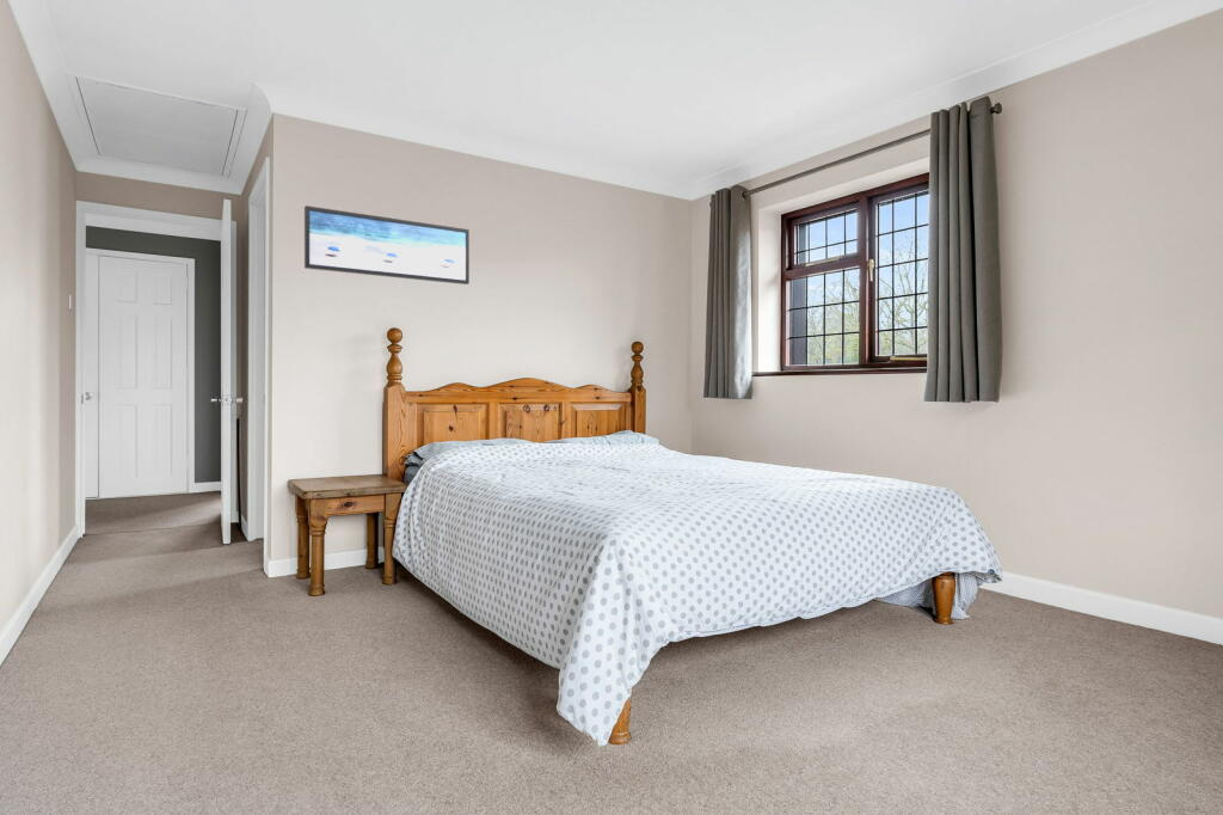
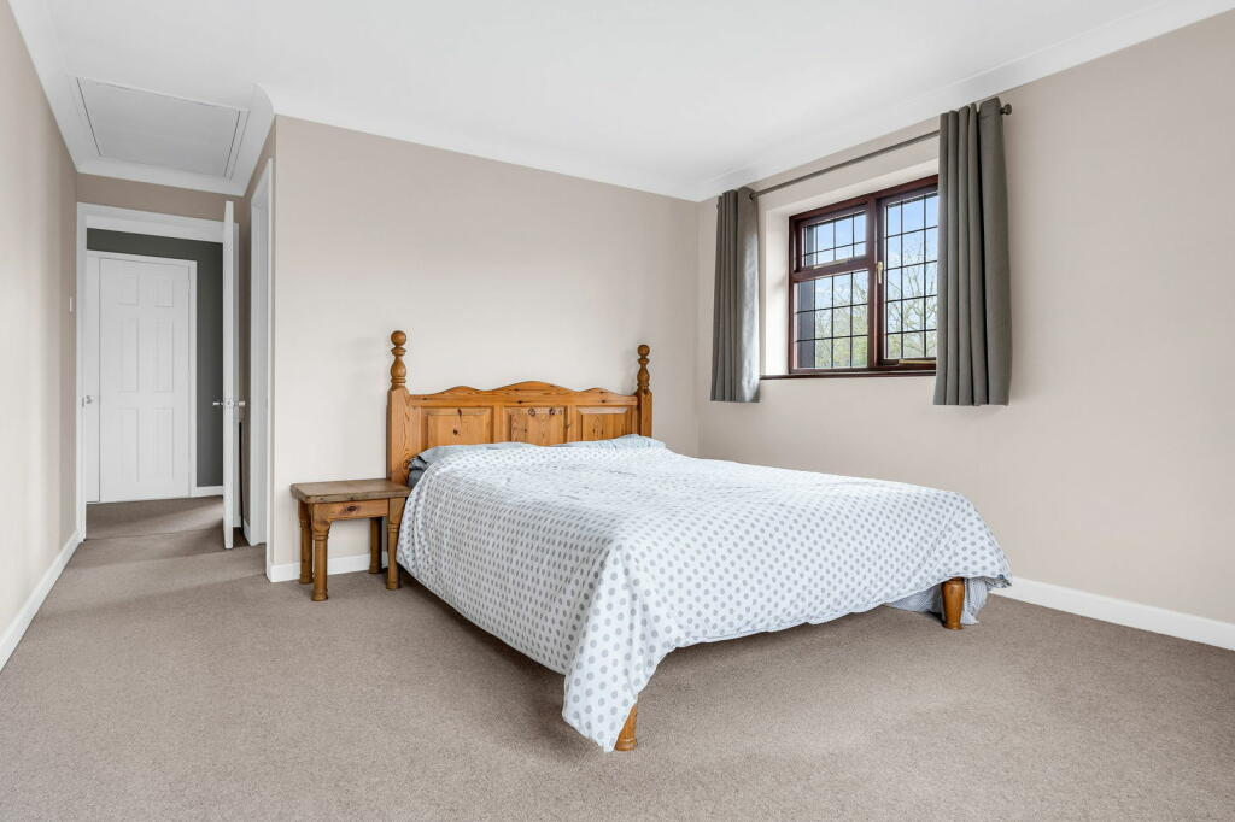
- wall art [303,204,471,286]
